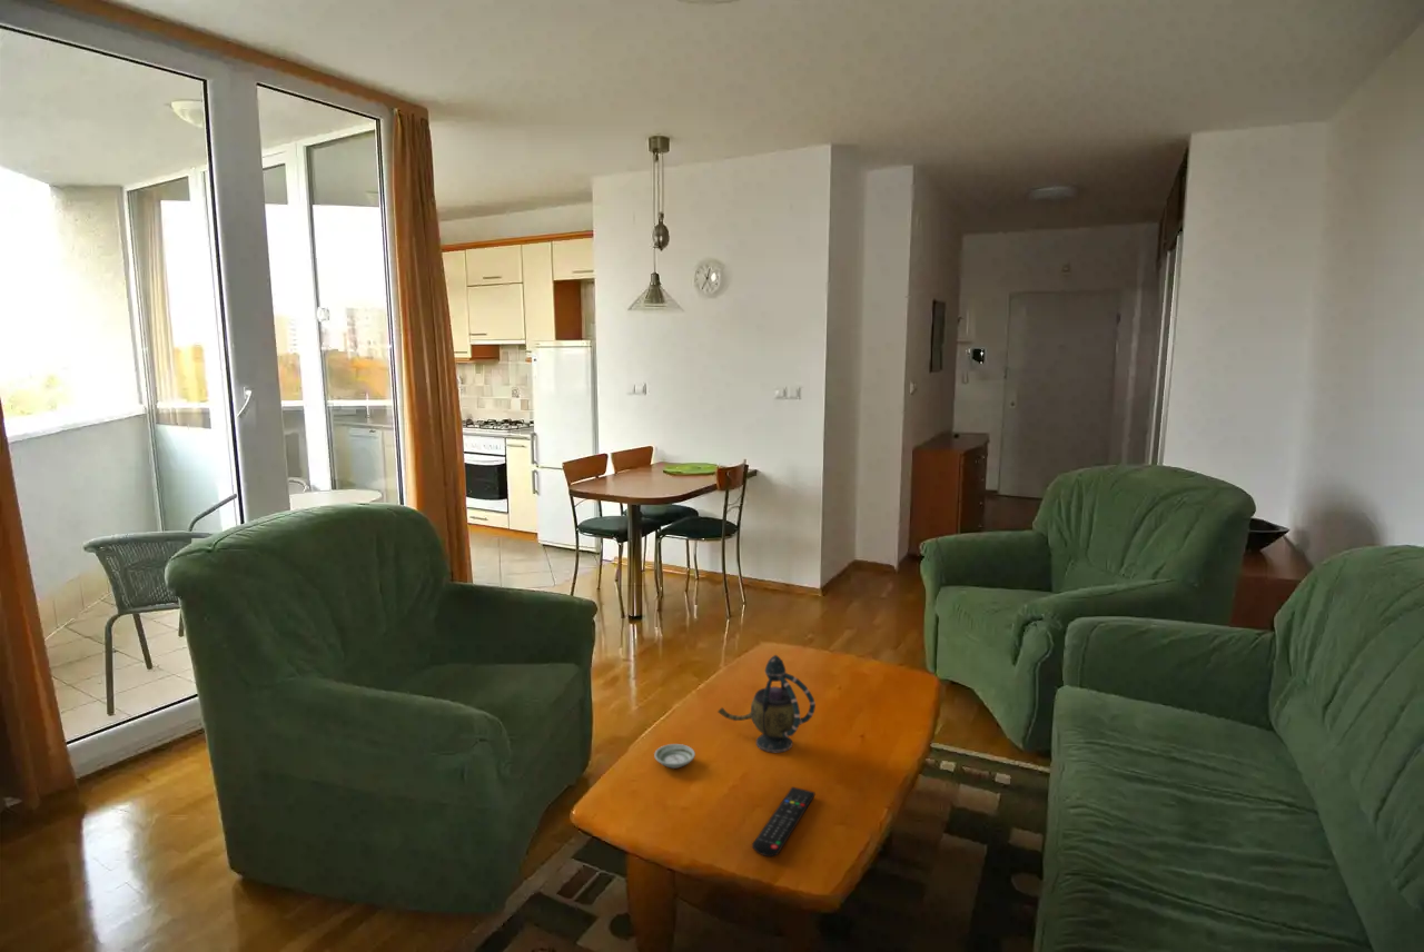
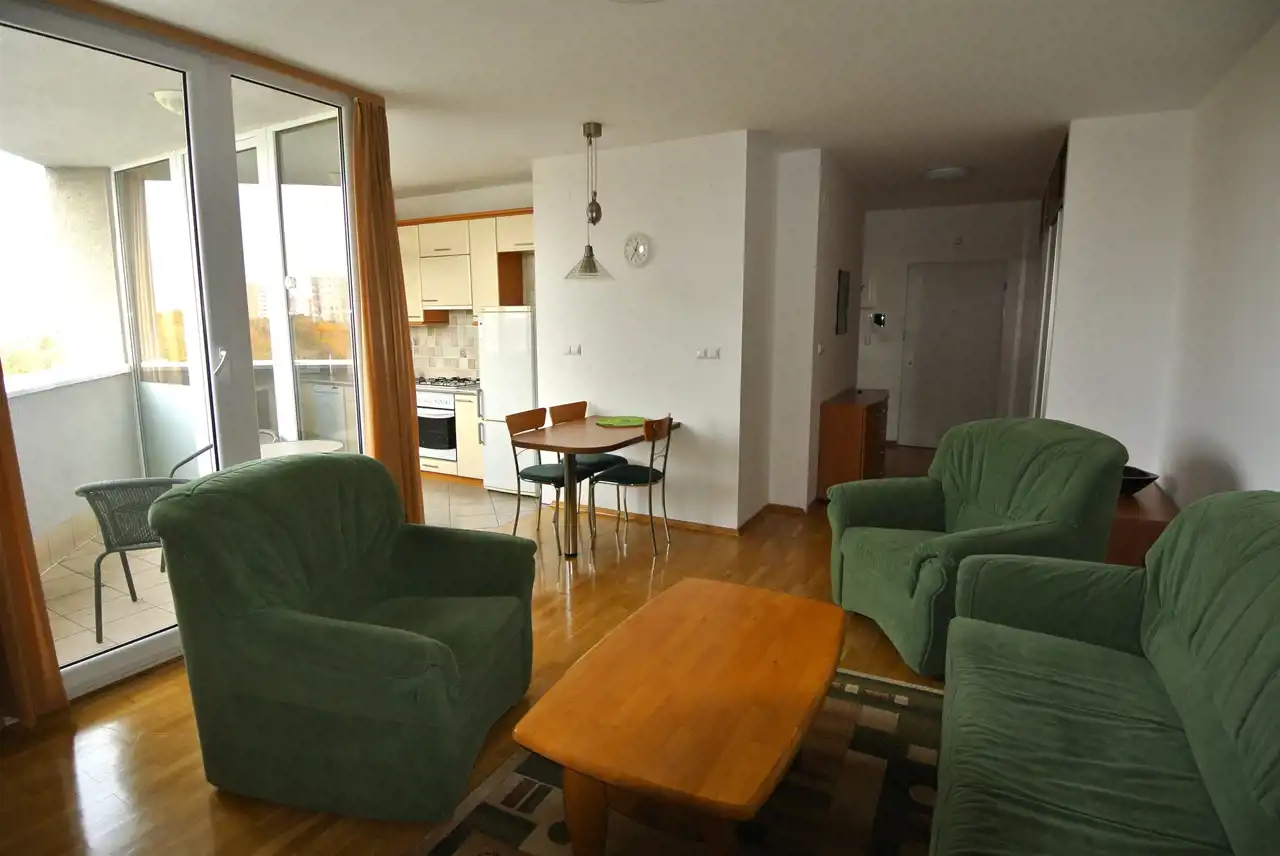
- remote control [751,786,815,857]
- saucer [653,743,696,770]
- teapot [716,654,817,753]
